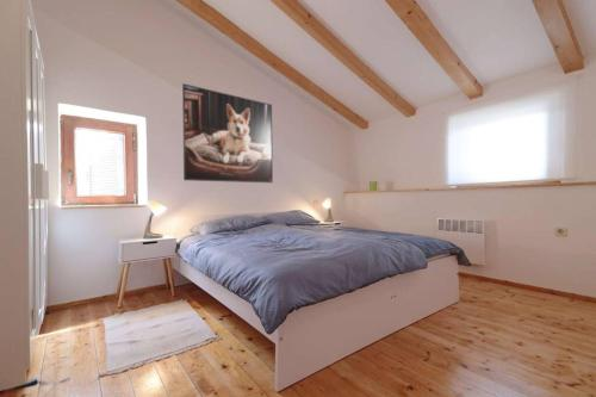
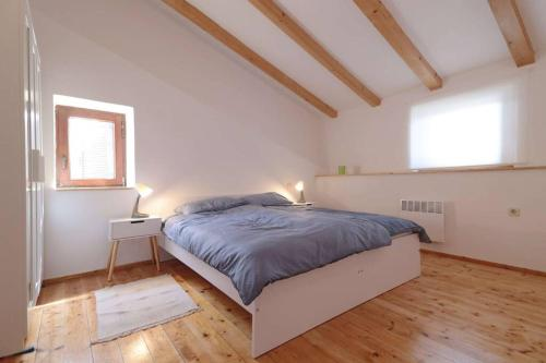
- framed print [181,82,274,184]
